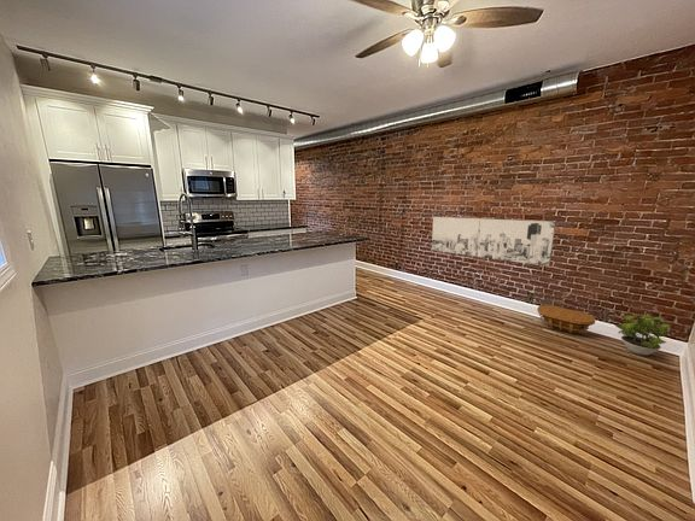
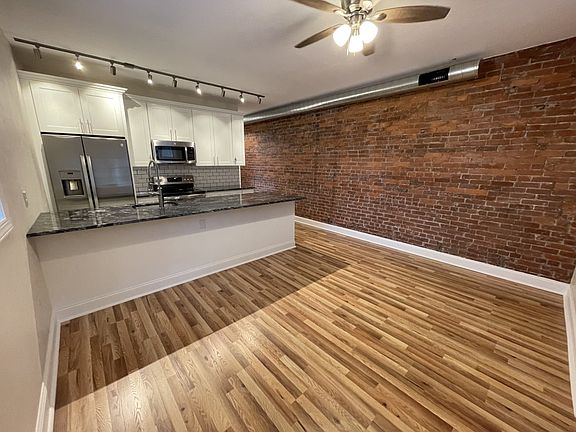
- wall art [431,216,557,268]
- basket [536,304,596,334]
- potted plant [614,312,672,356]
